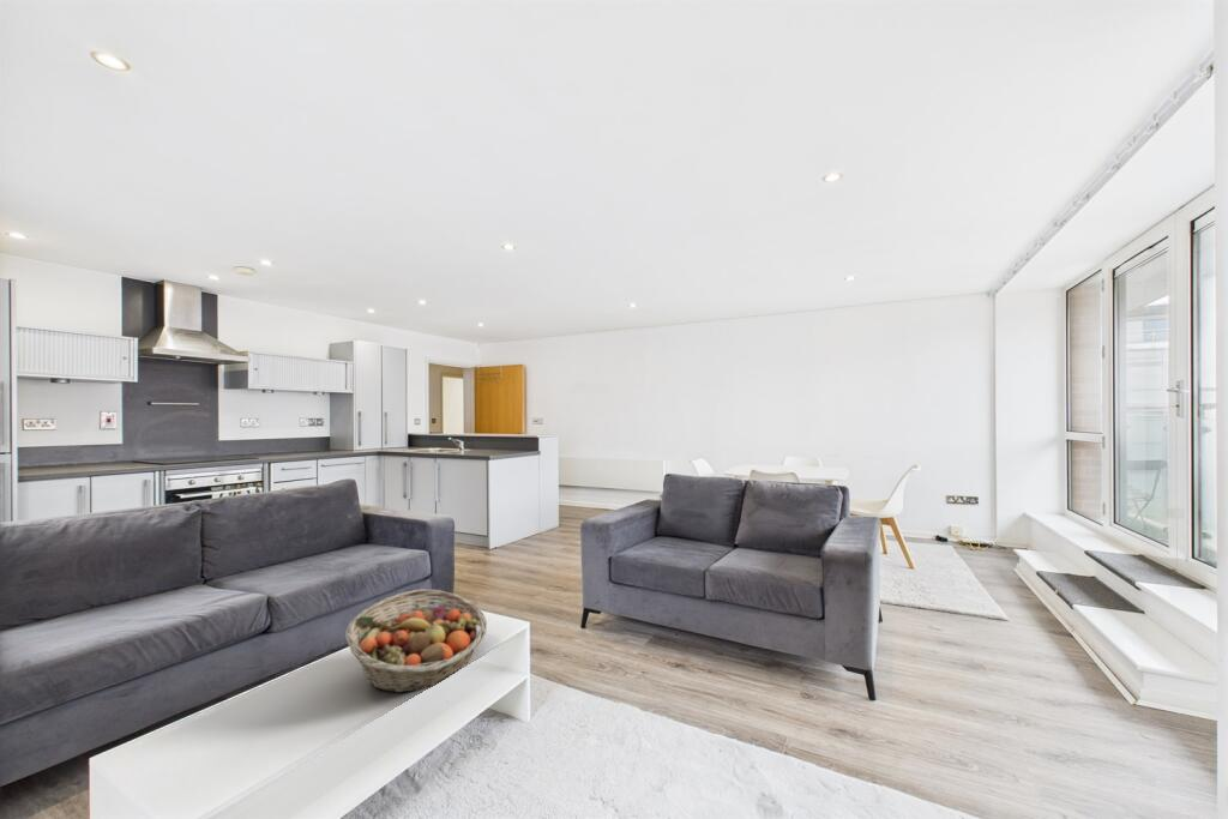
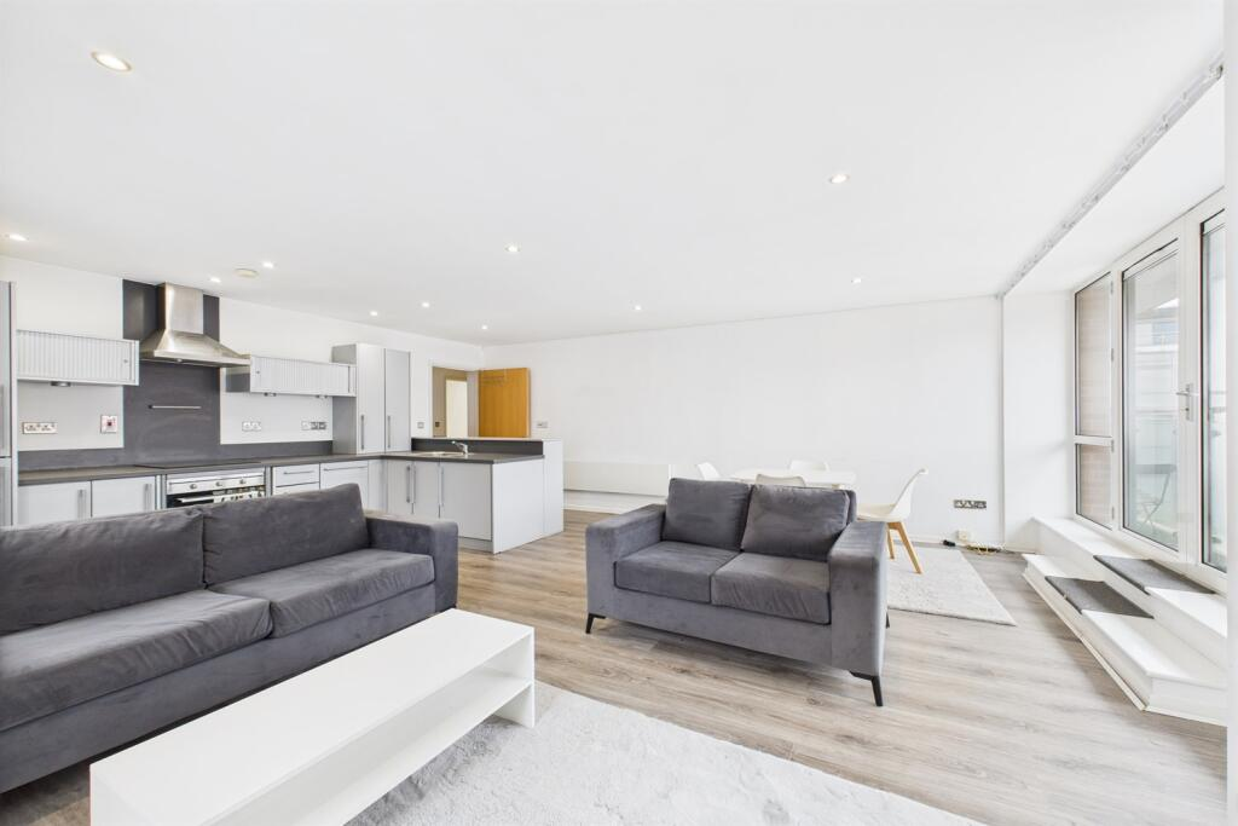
- fruit basket [344,589,488,694]
